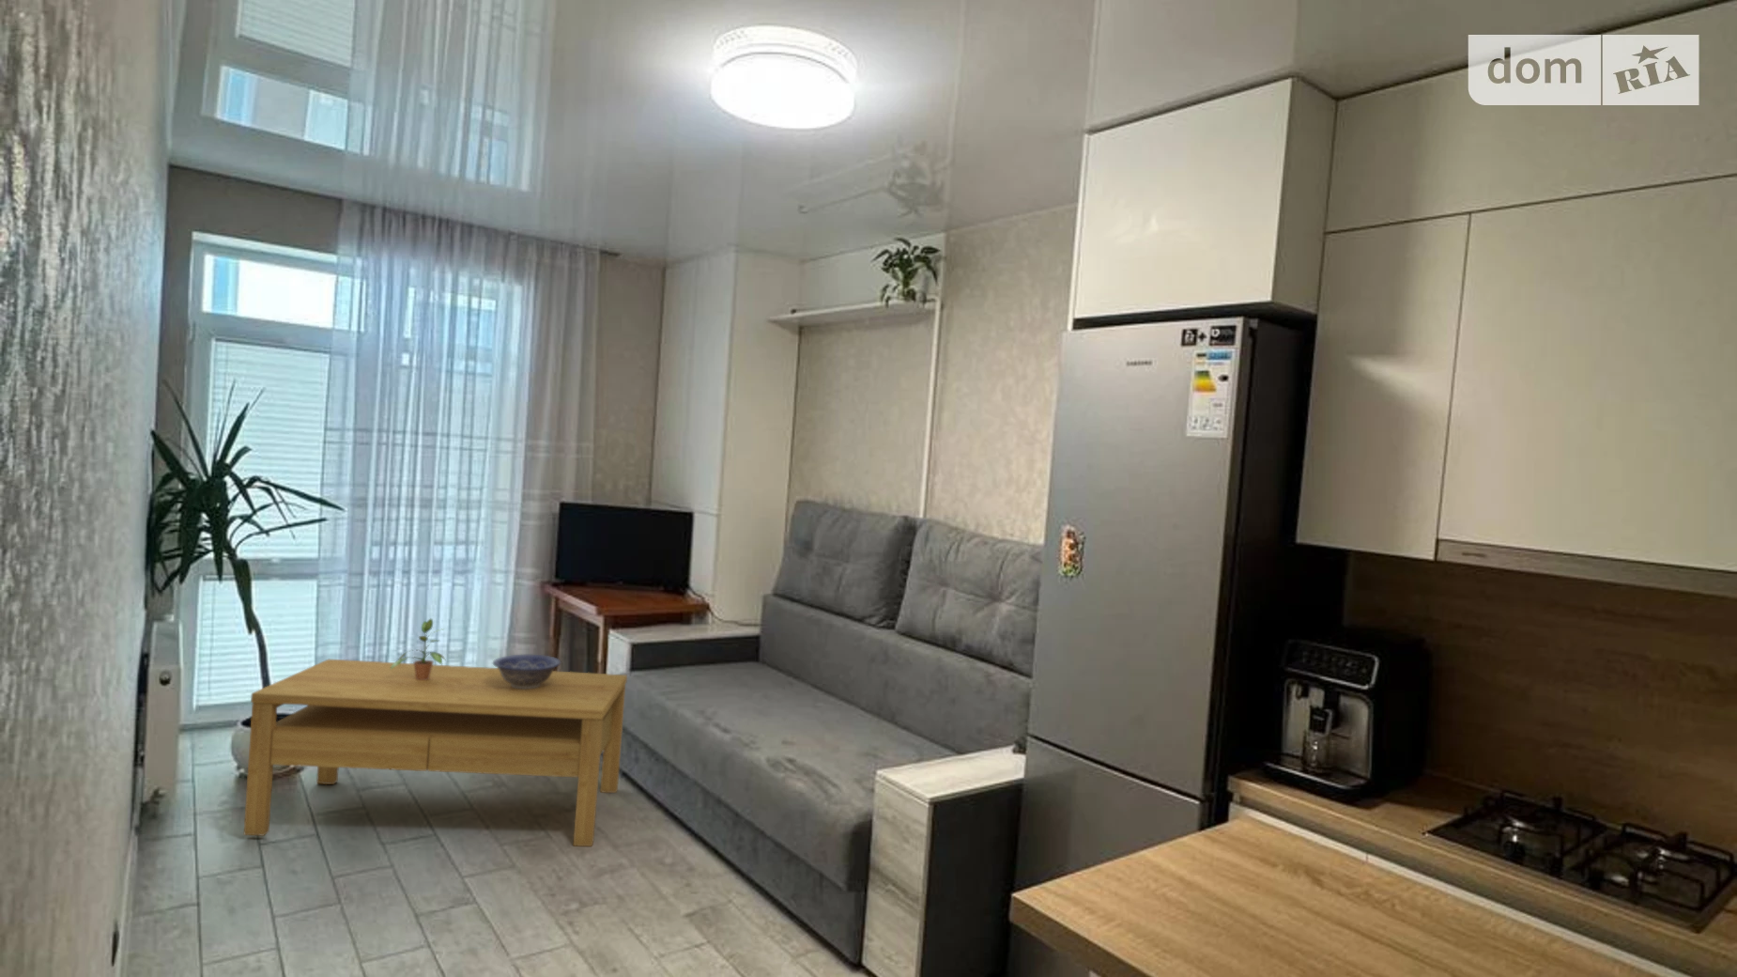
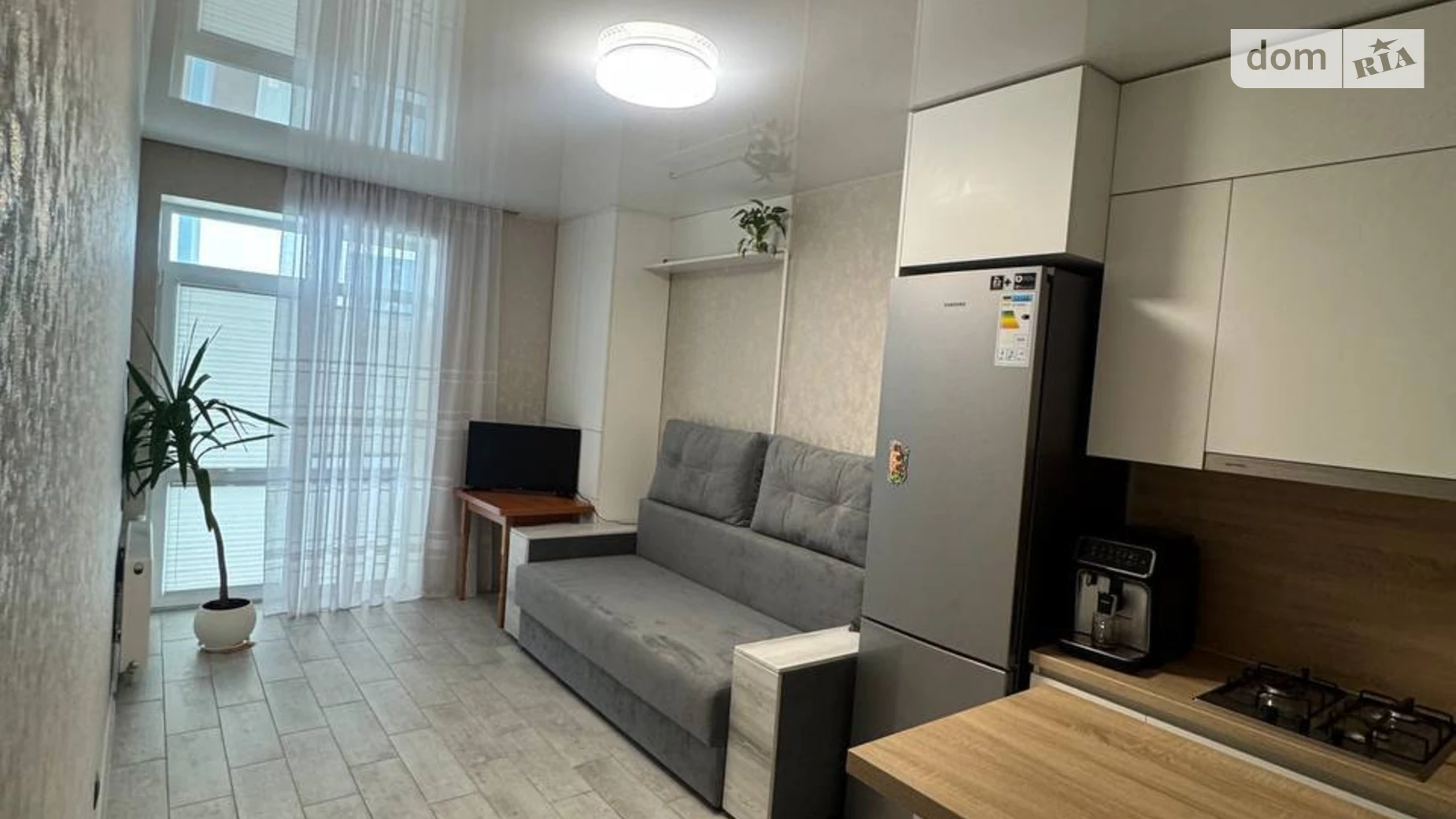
- coffee table [243,658,629,847]
- decorative bowl [492,654,562,690]
- potted plant [390,617,446,680]
